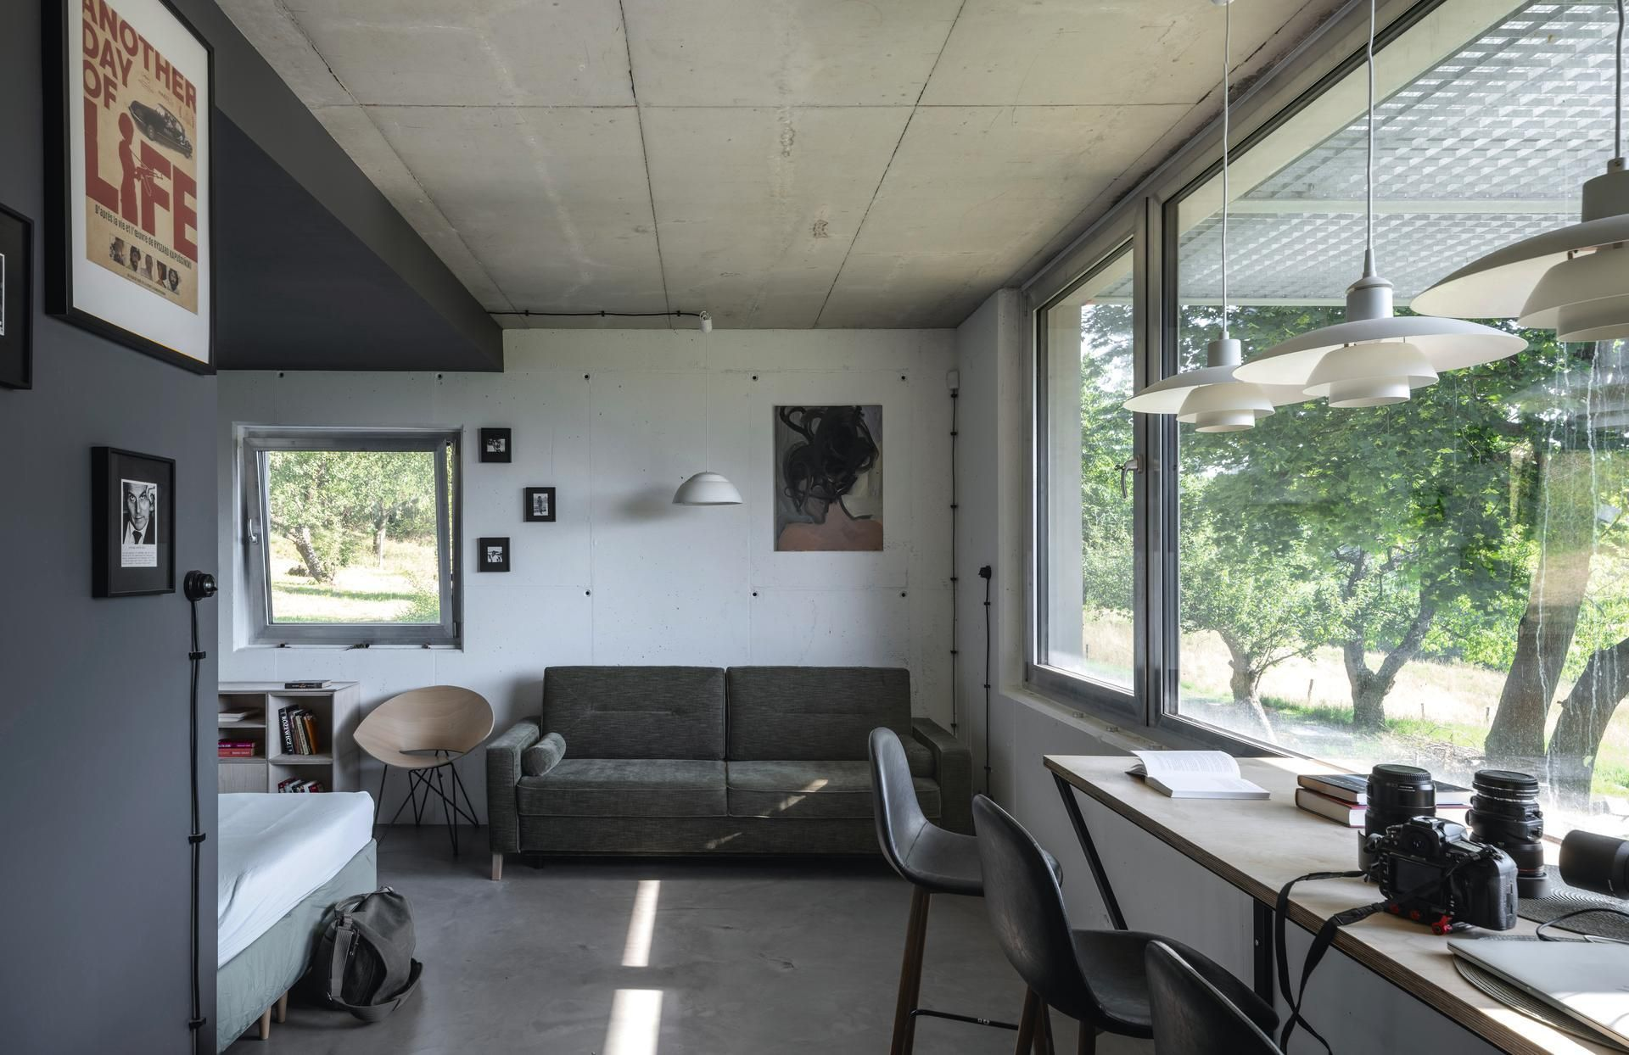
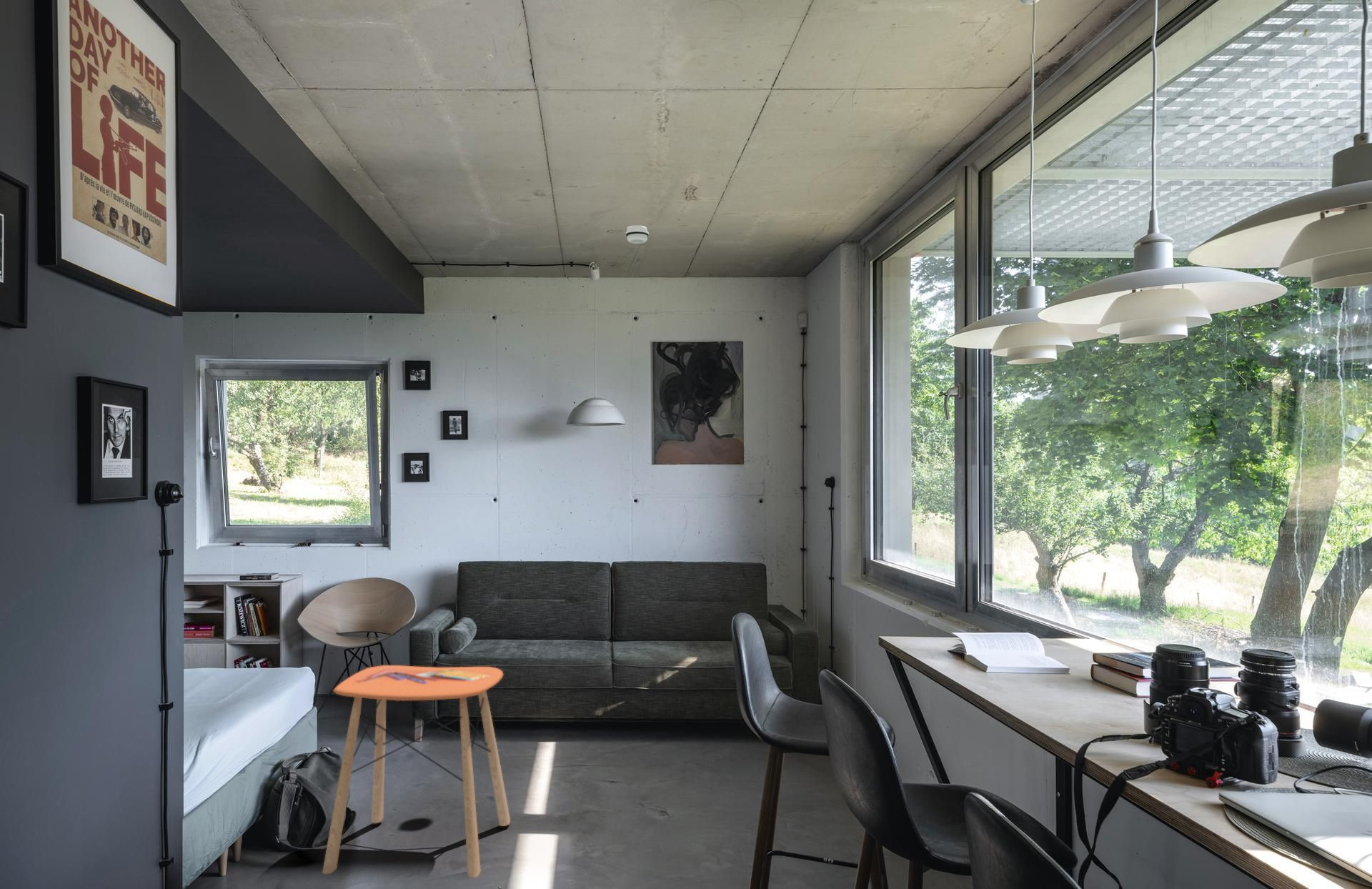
+ side table [322,665,511,878]
+ smoke detector [625,225,650,244]
